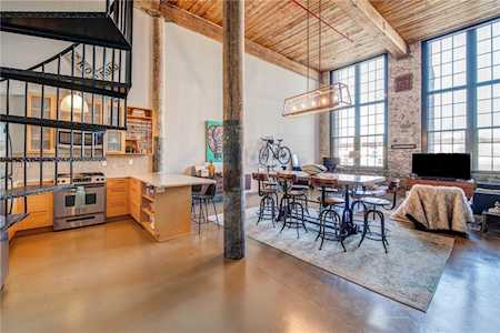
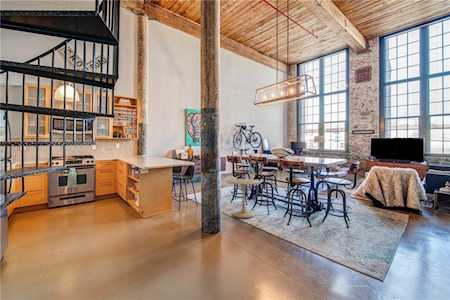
+ side table [225,178,262,219]
